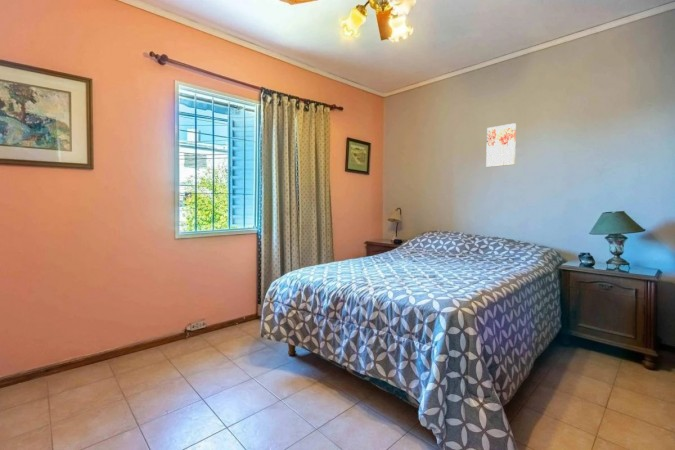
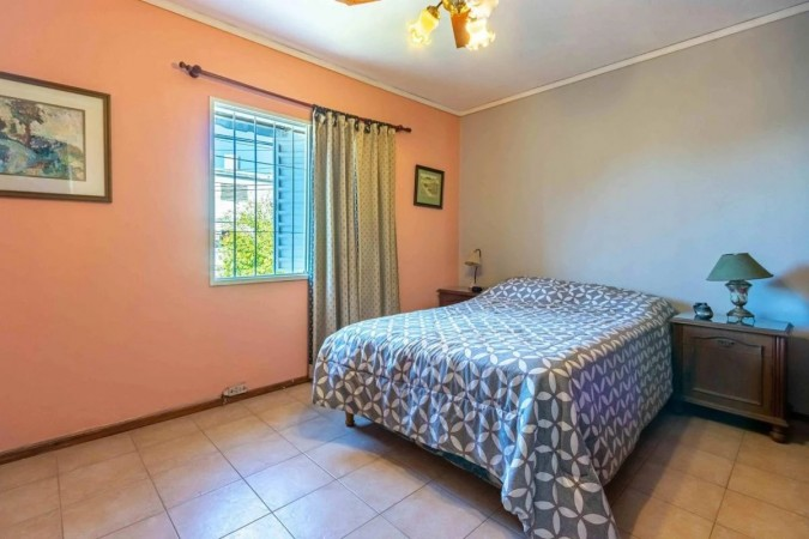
- wall art [485,122,517,168]
